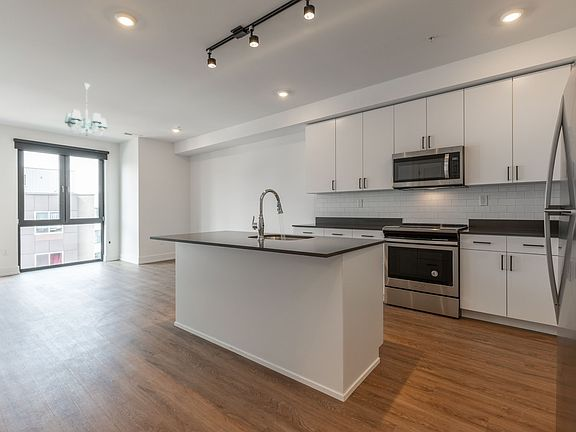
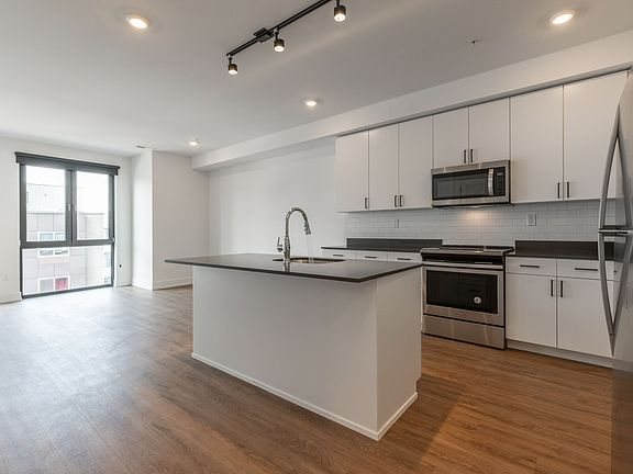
- chandelier [64,82,108,137]
